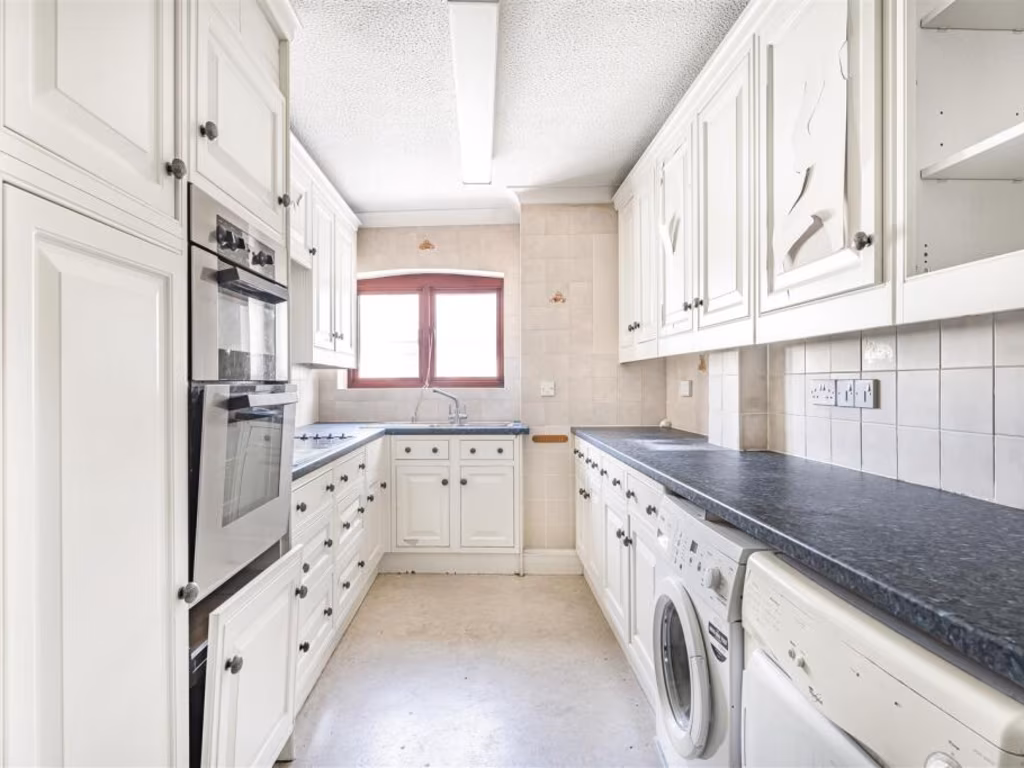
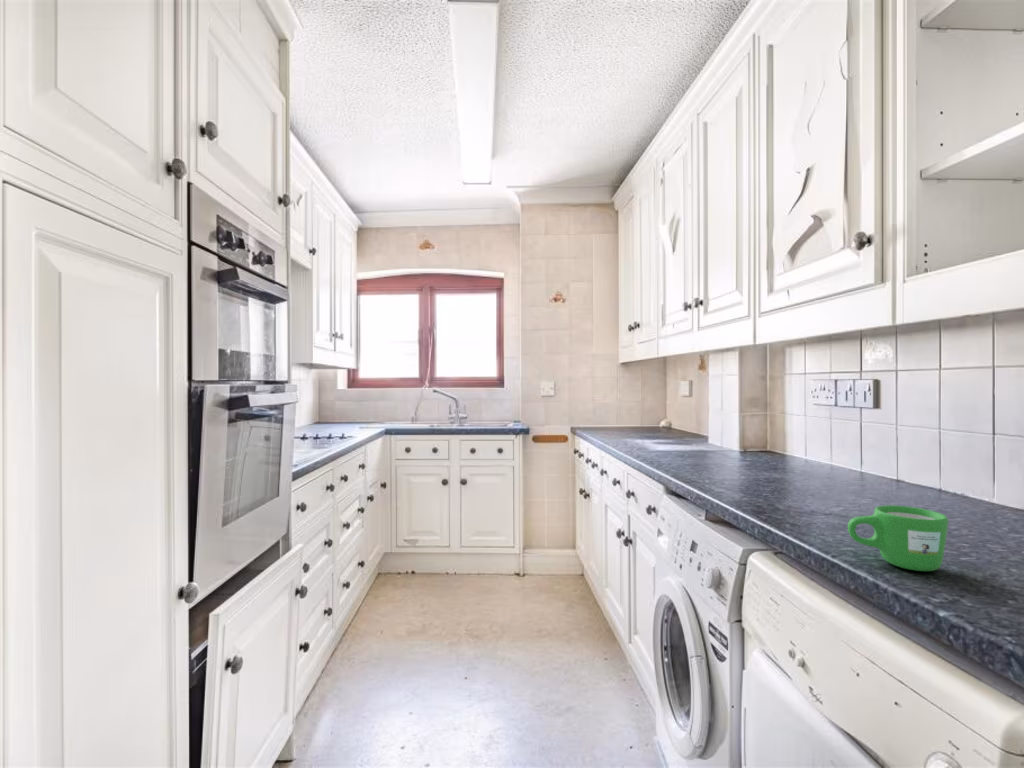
+ mug [847,504,949,572]
